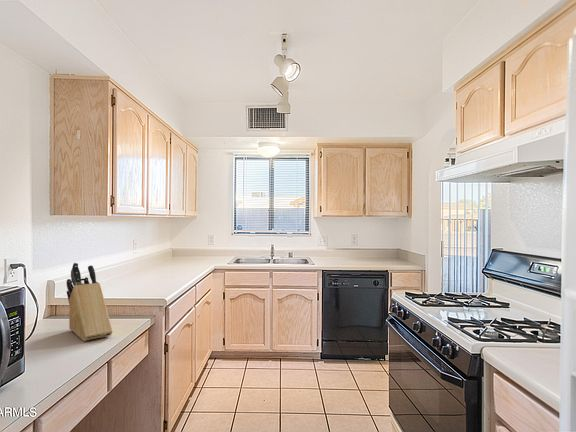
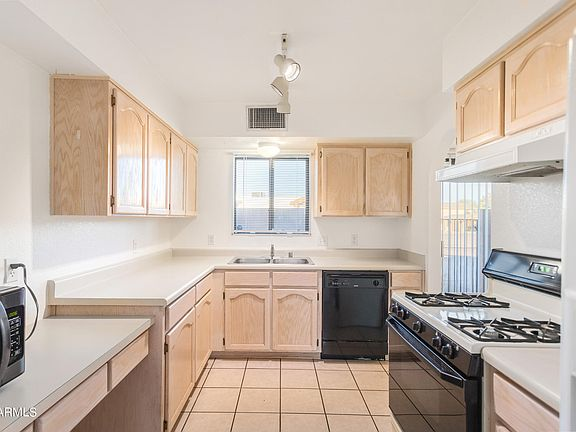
- knife block [65,262,113,342]
